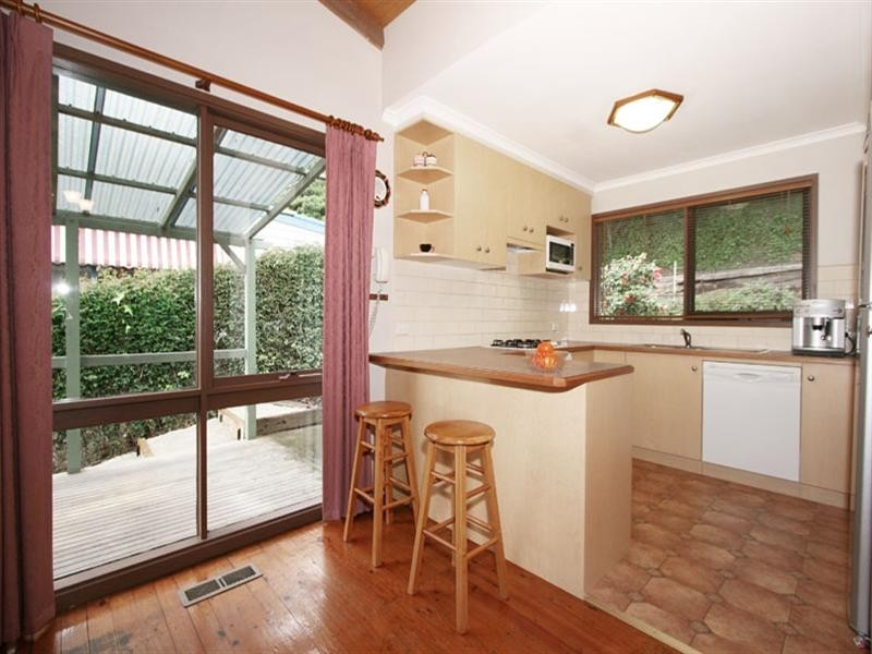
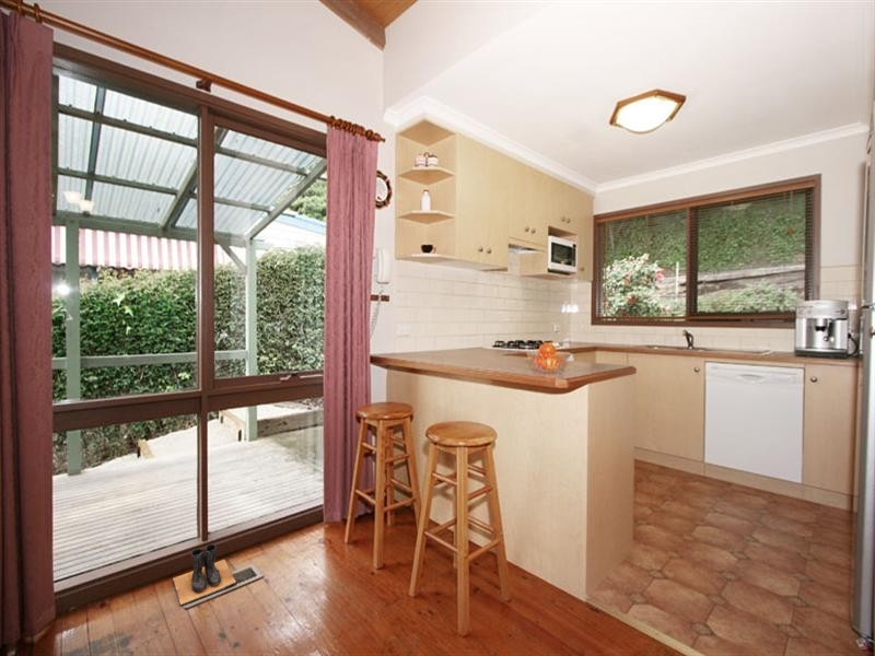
+ boots [172,543,237,607]
